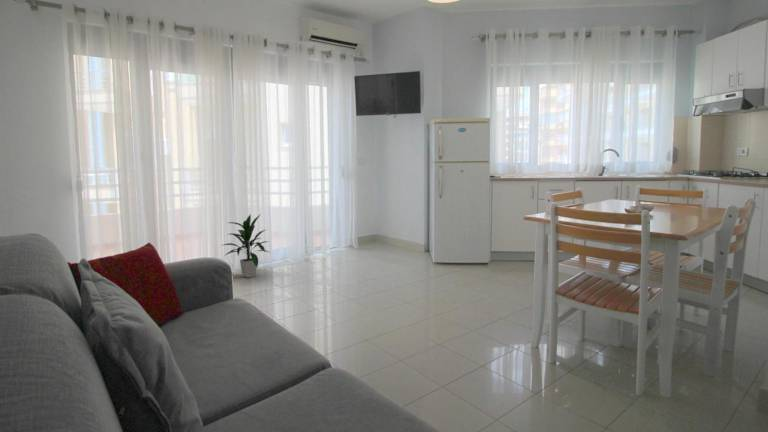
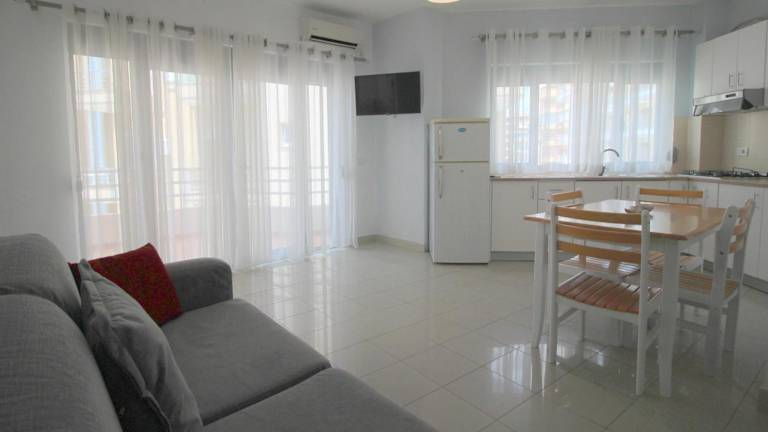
- indoor plant [220,213,271,279]
